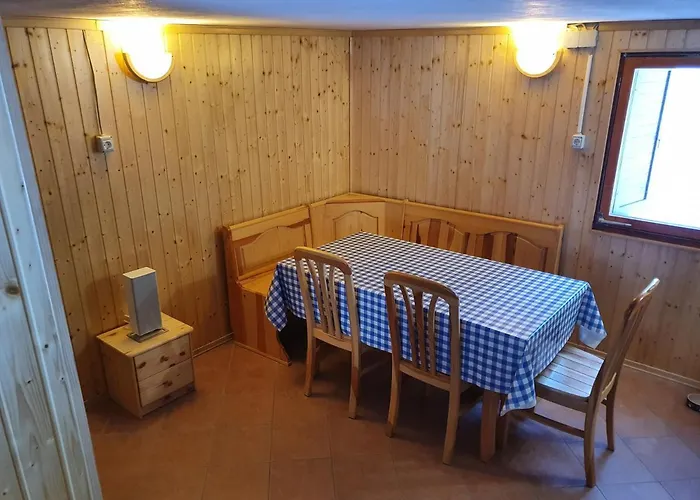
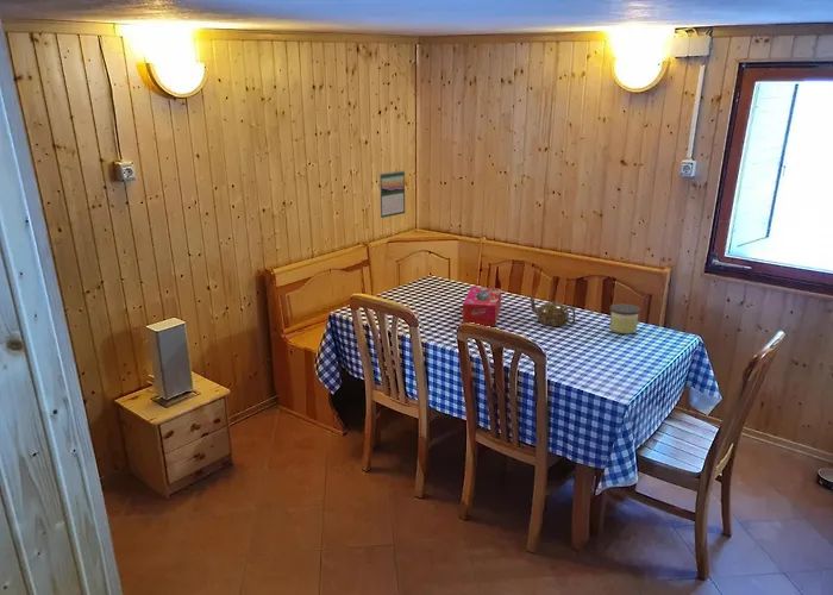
+ tissue box [462,286,503,327]
+ candle [609,302,641,334]
+ calendar [378,169,406,219]
+ teapot [527,294,576,327]
